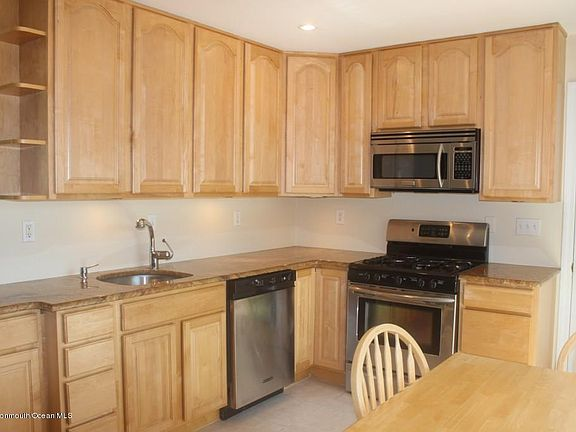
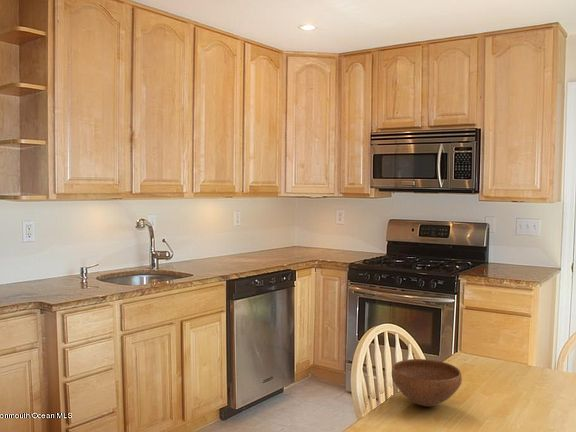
+ bowl [390,358,463,408]
